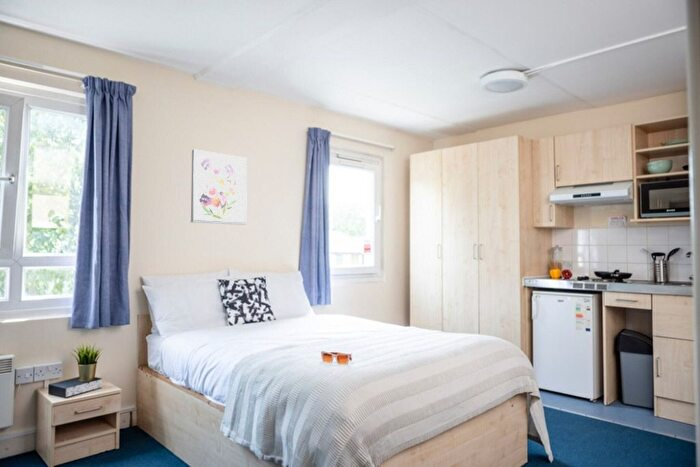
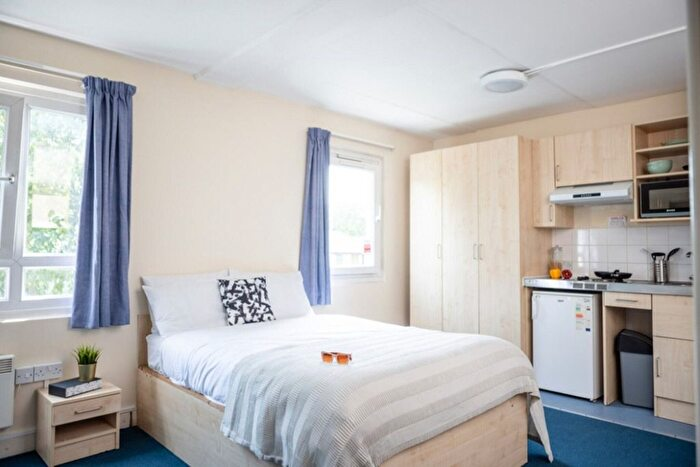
- wall art [190,148,248,226]
